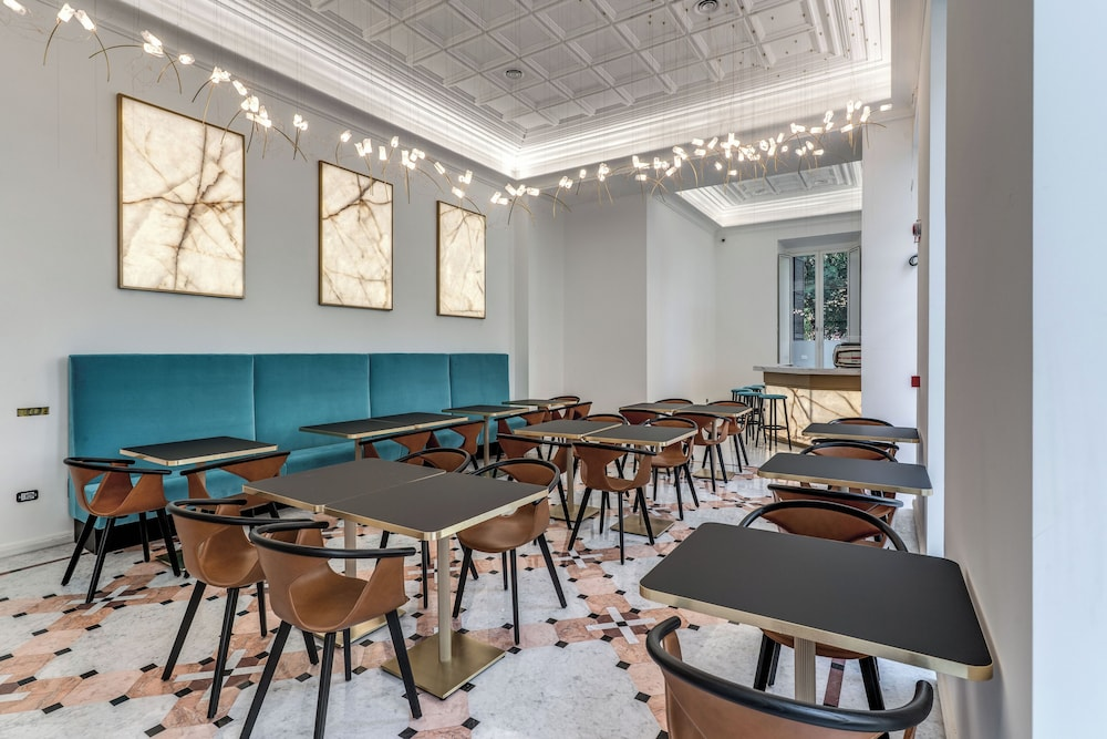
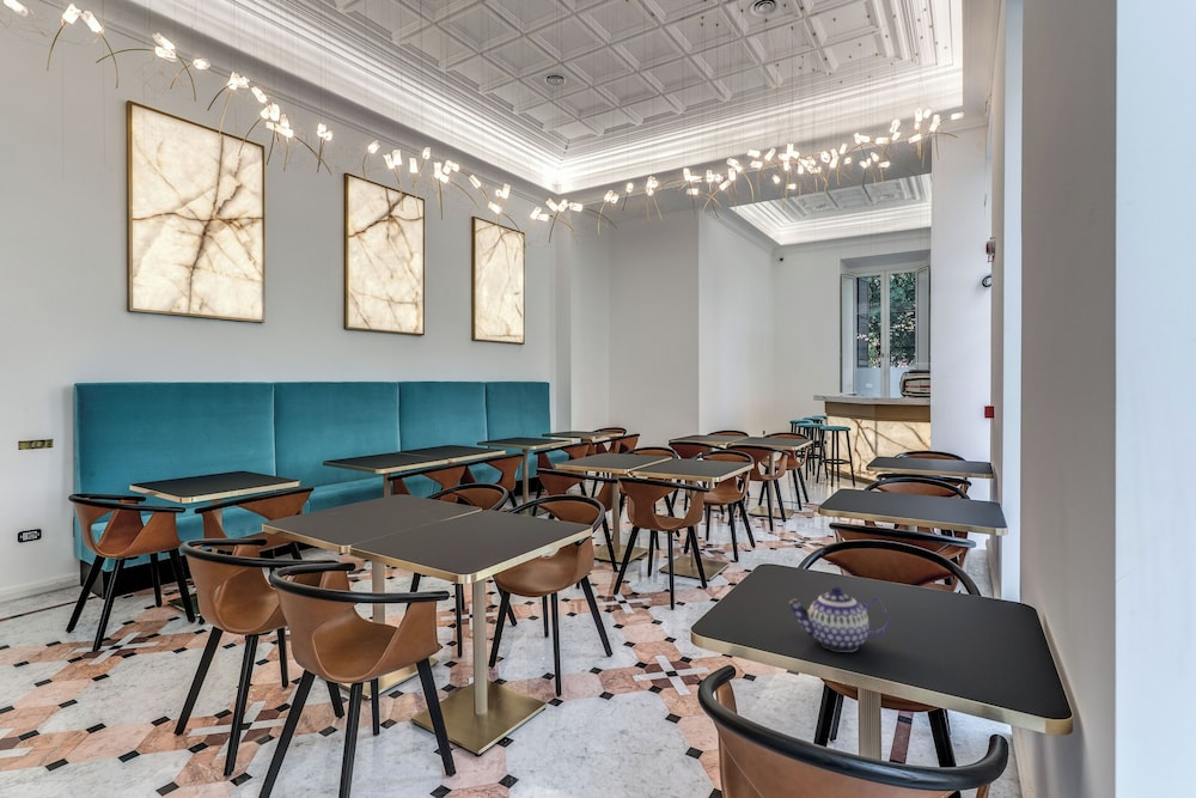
+ teapot [788,585,891,653]
